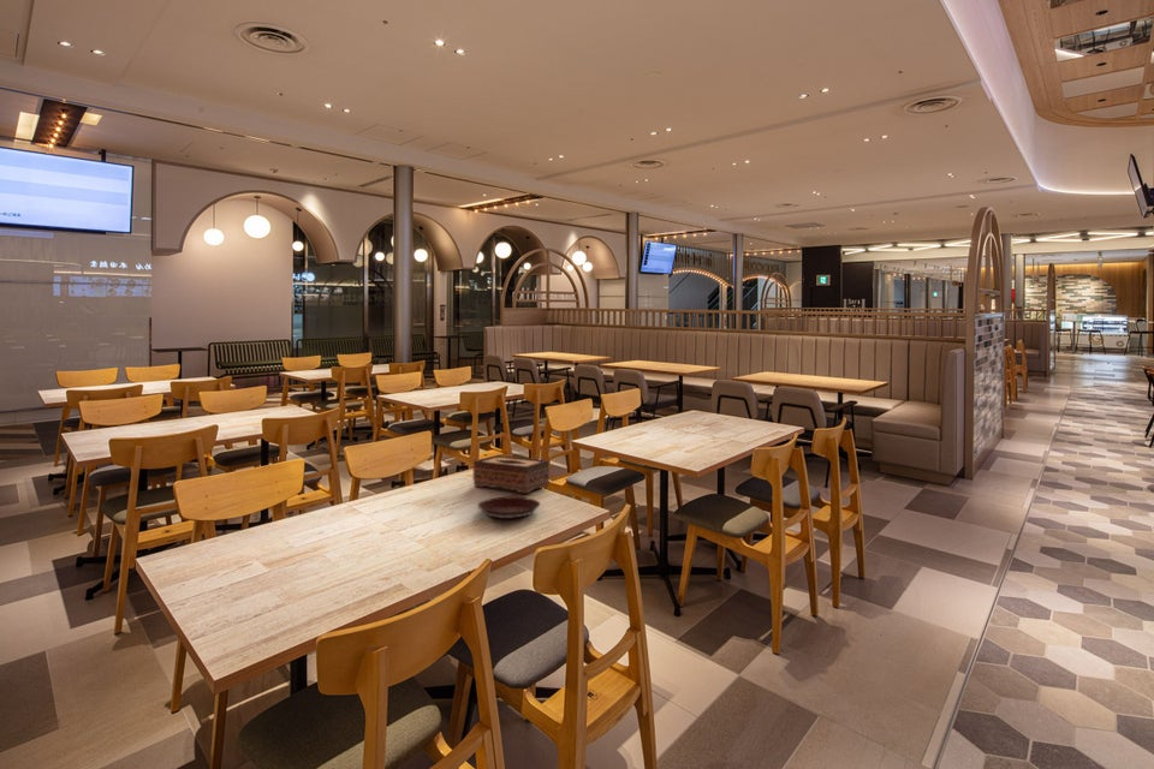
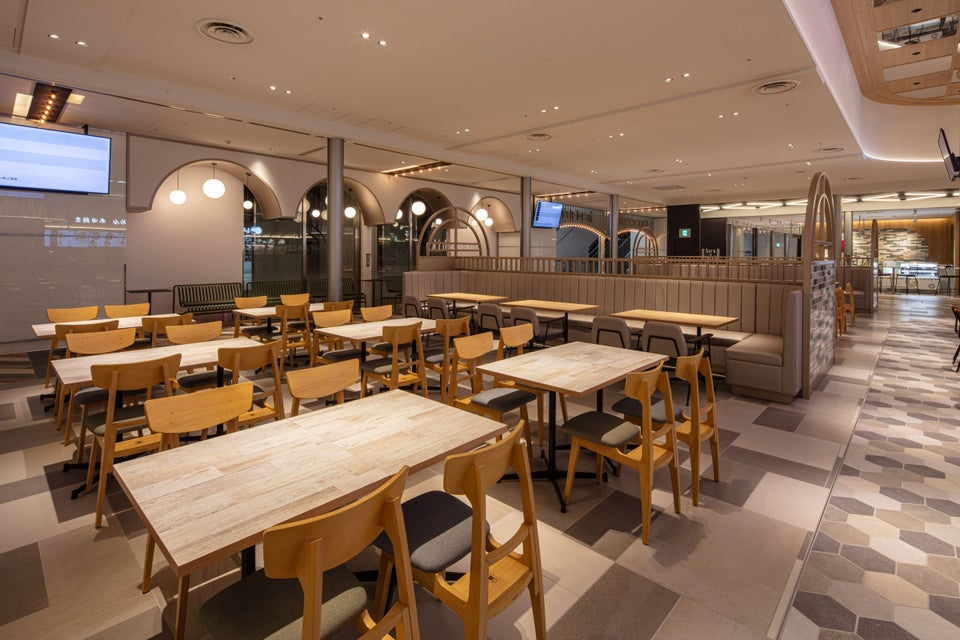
- plate [476,496,541,520]
- tissue box [472,454,551,494]
